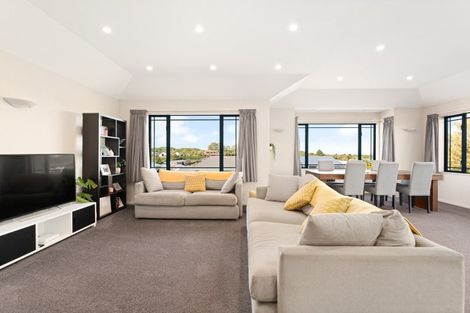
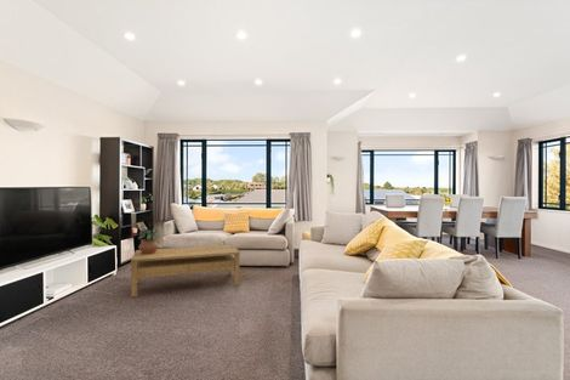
+ coffee table [130,243,241,299]
+ potted plant [137,227,160,254]
